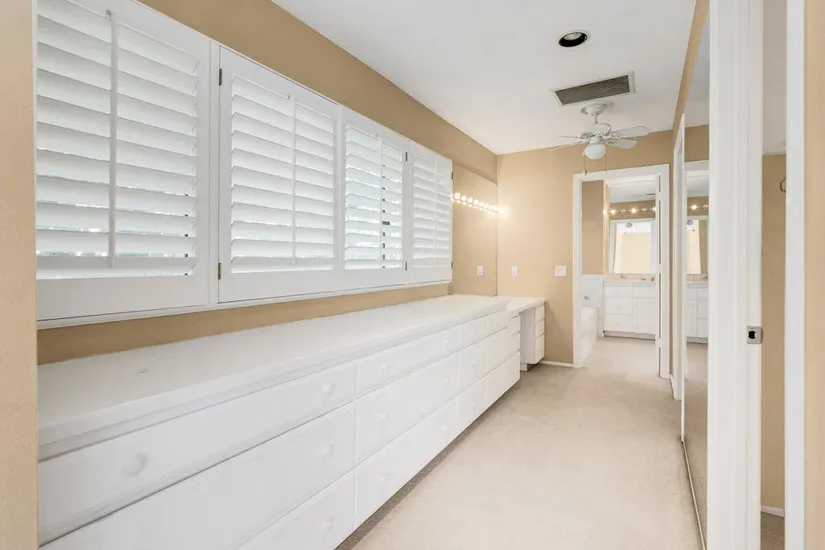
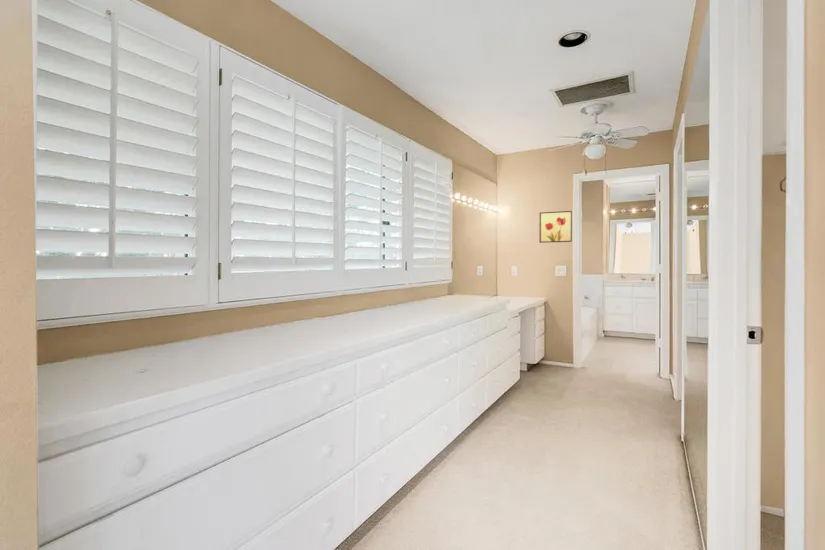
+ wall art [538,210,573,244]
